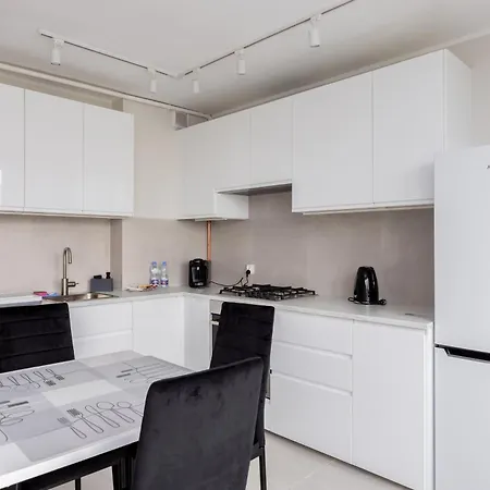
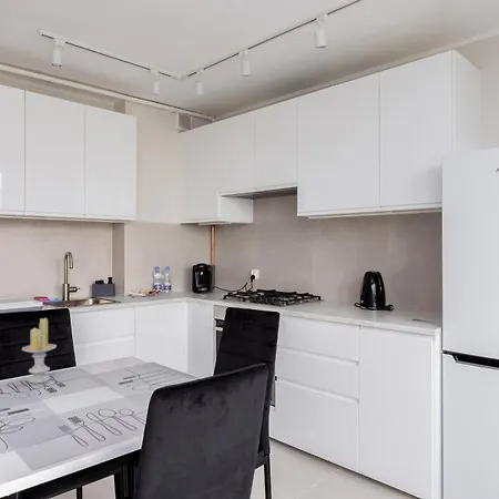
+ candle [21,317,58,385]
